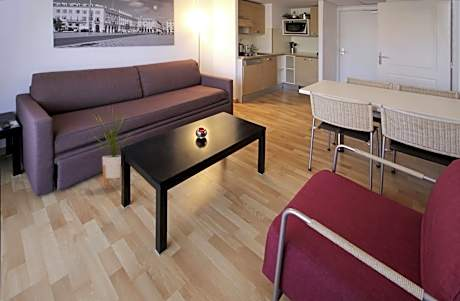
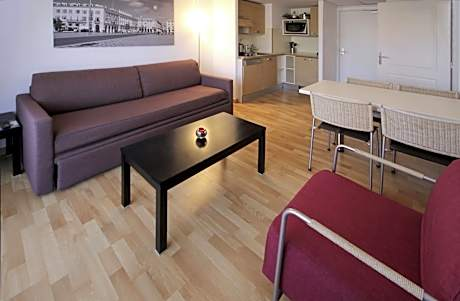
- house plant [89,106,135,190]
